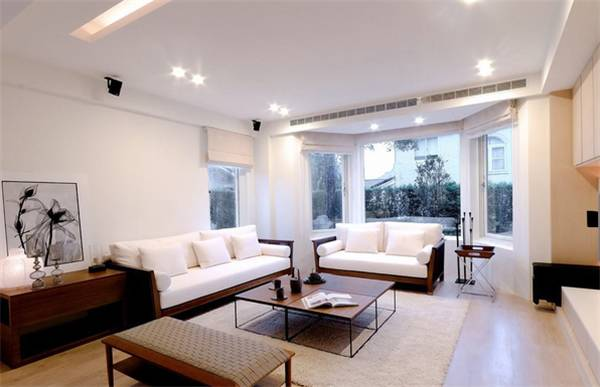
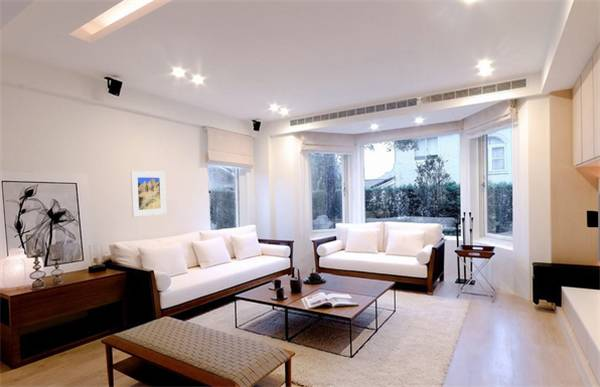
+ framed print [130,170,167,218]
